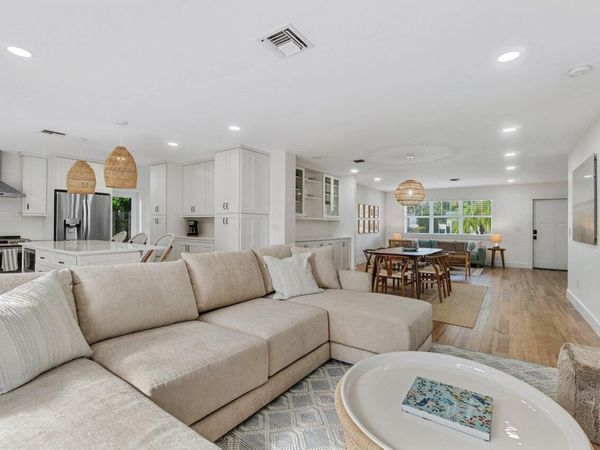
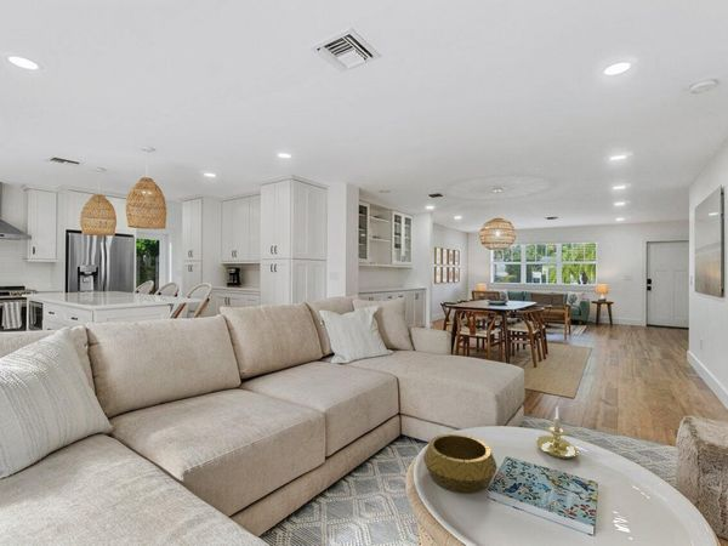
+ candle holder [535,406,580,460]
+ decorative bowl [422,433,499,494]
